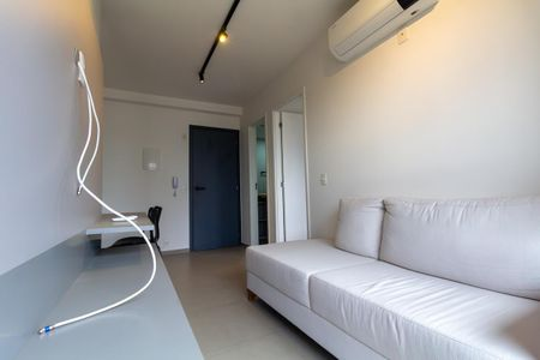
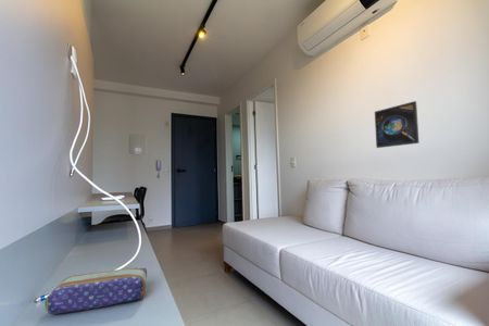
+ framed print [374,100,419,149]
+ pencil case [43,267,148,315]
